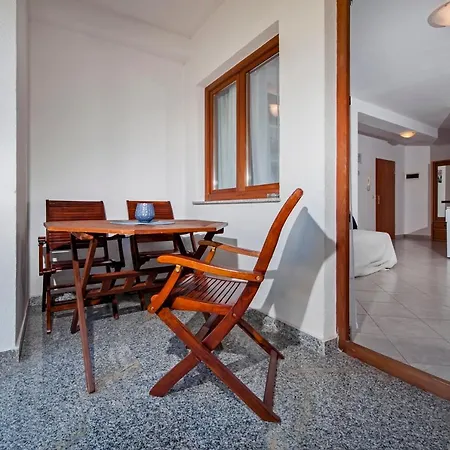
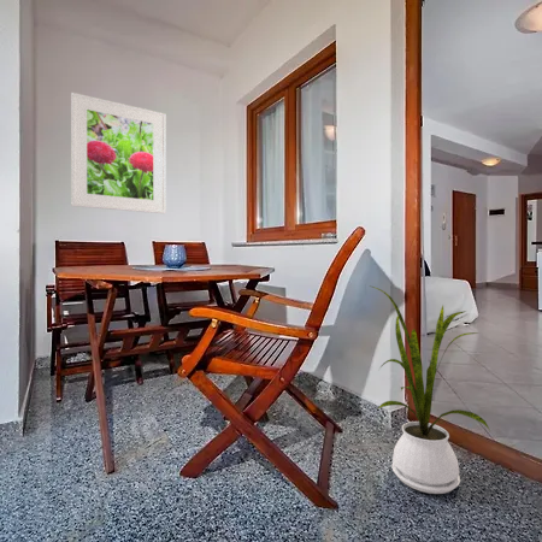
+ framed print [70,92,167,214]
+ house plant [369,284,491,495]
